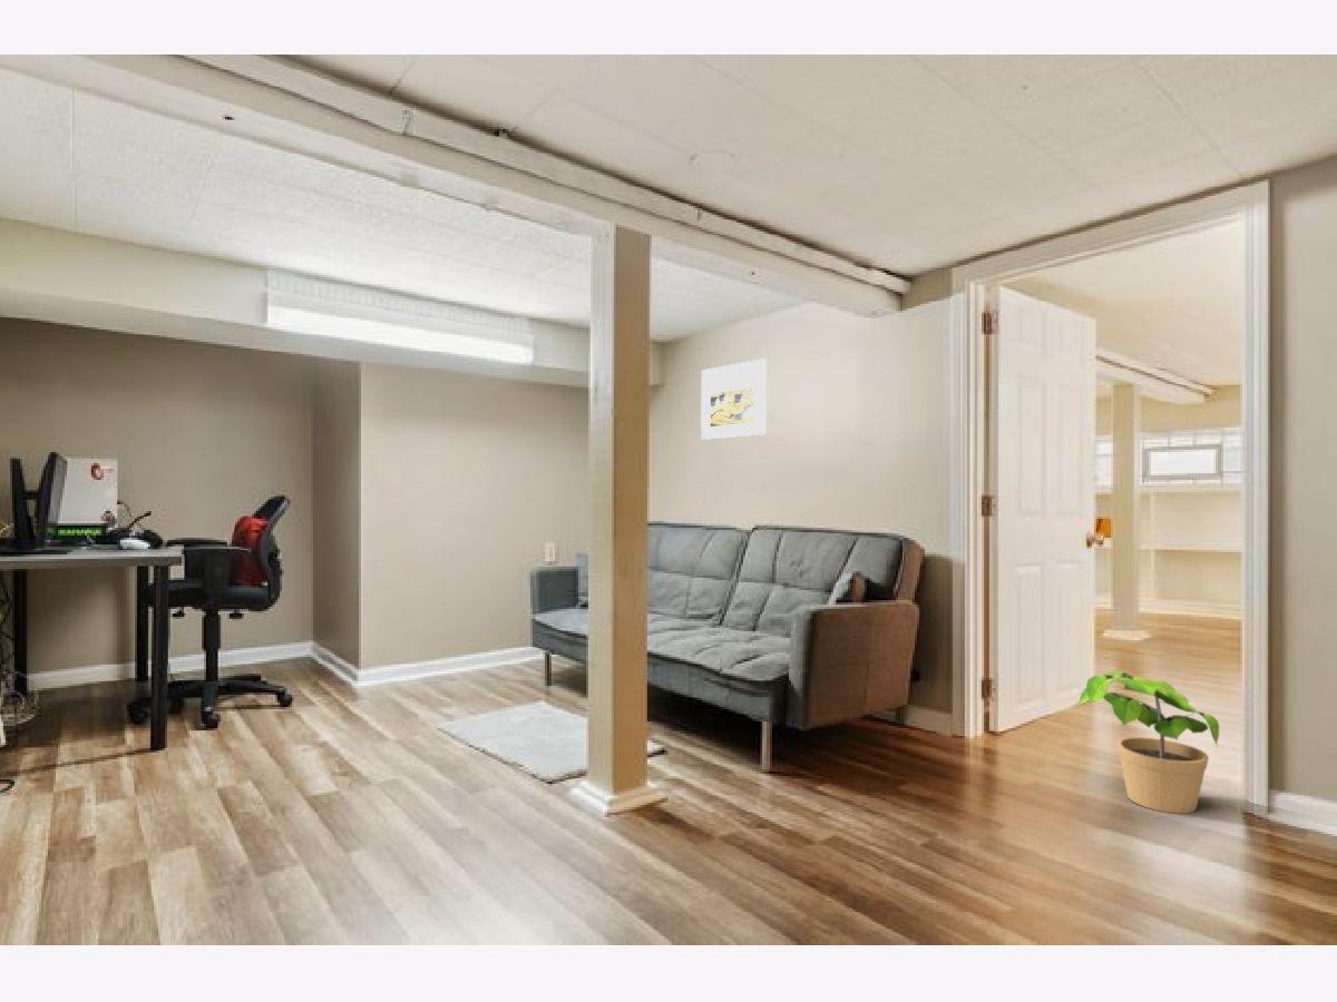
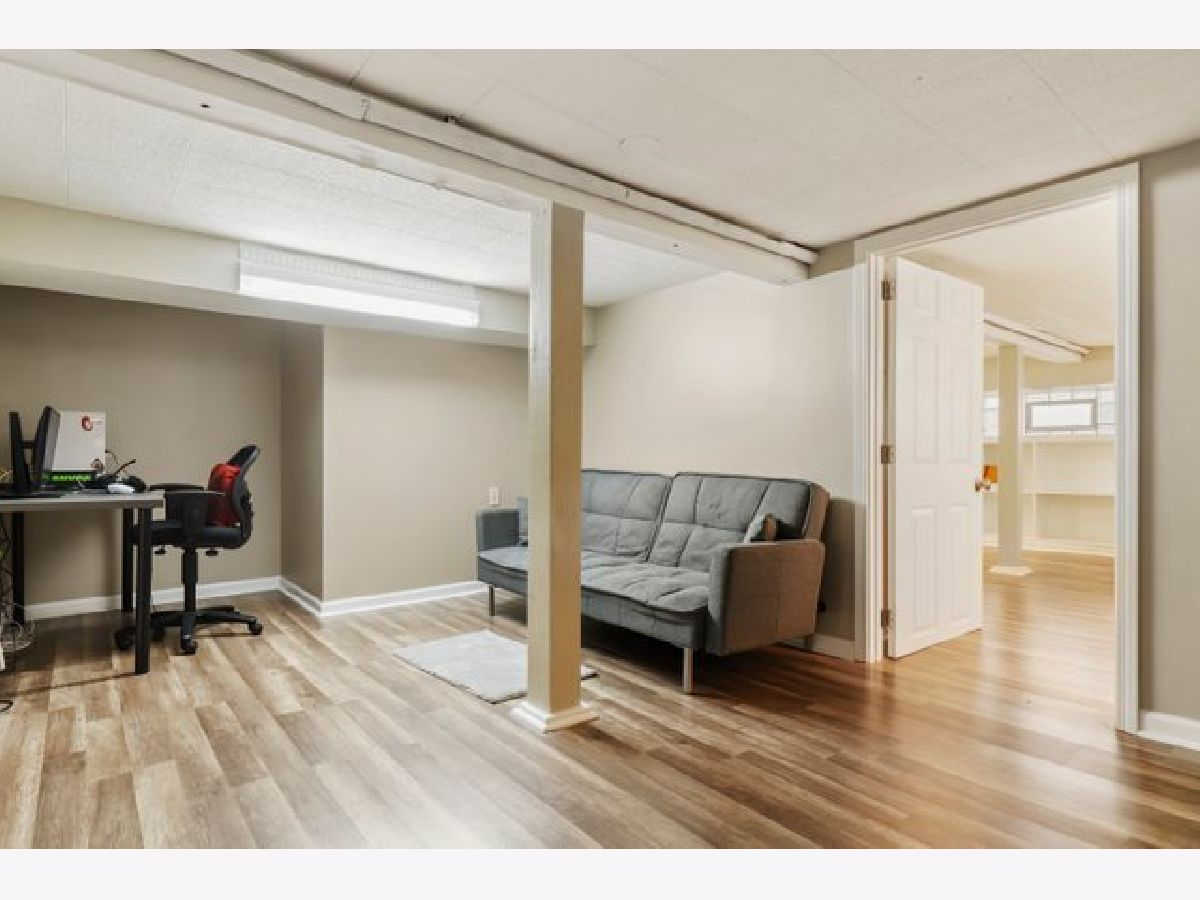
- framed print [700,357,768,441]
- potted plant [1076,670,1220,815]
